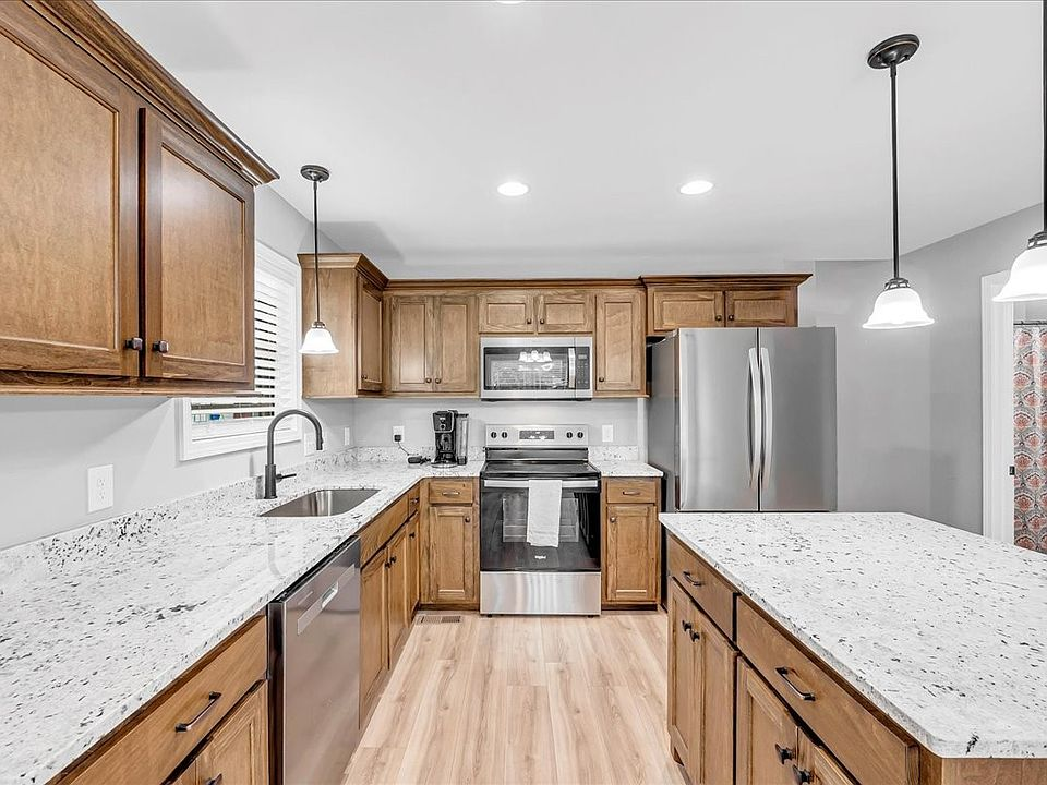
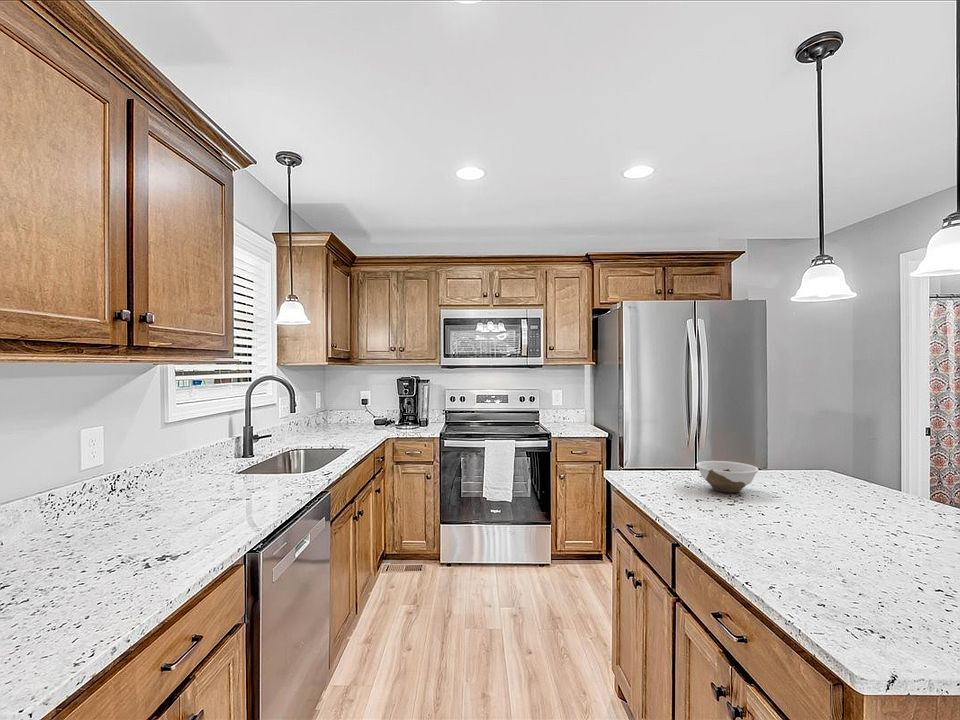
+ bowl [695,460,759,494]
